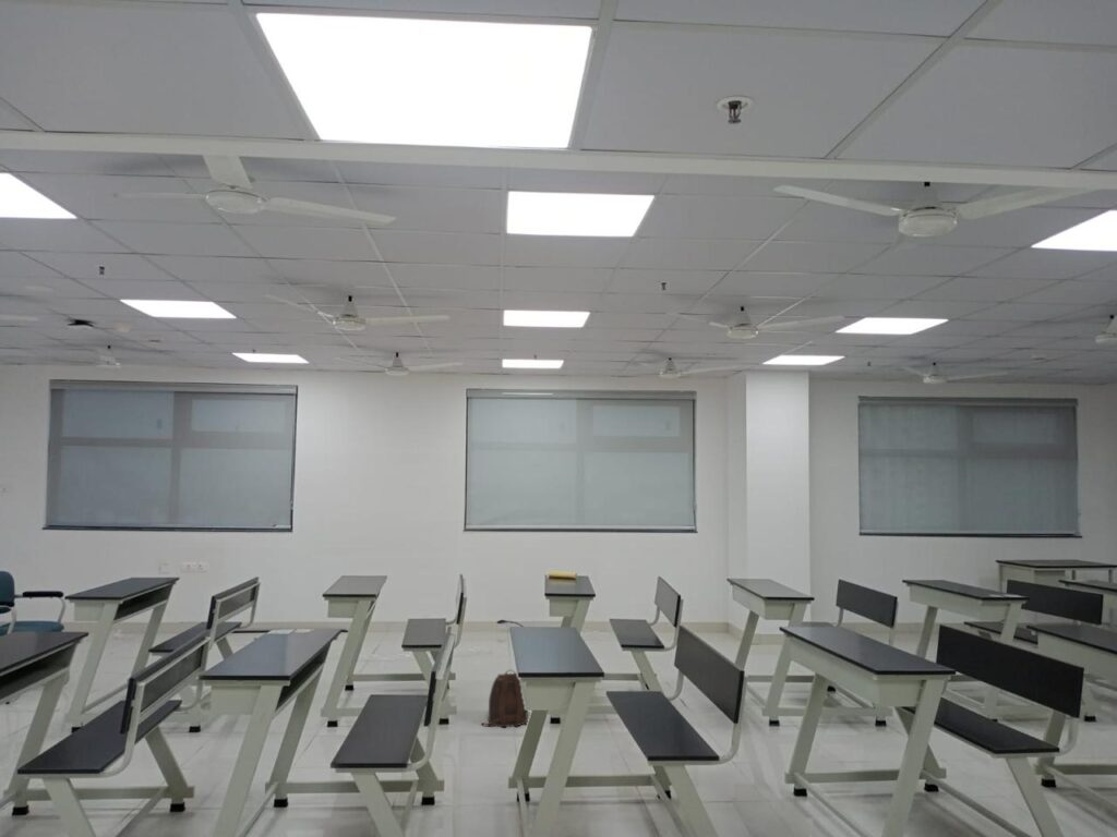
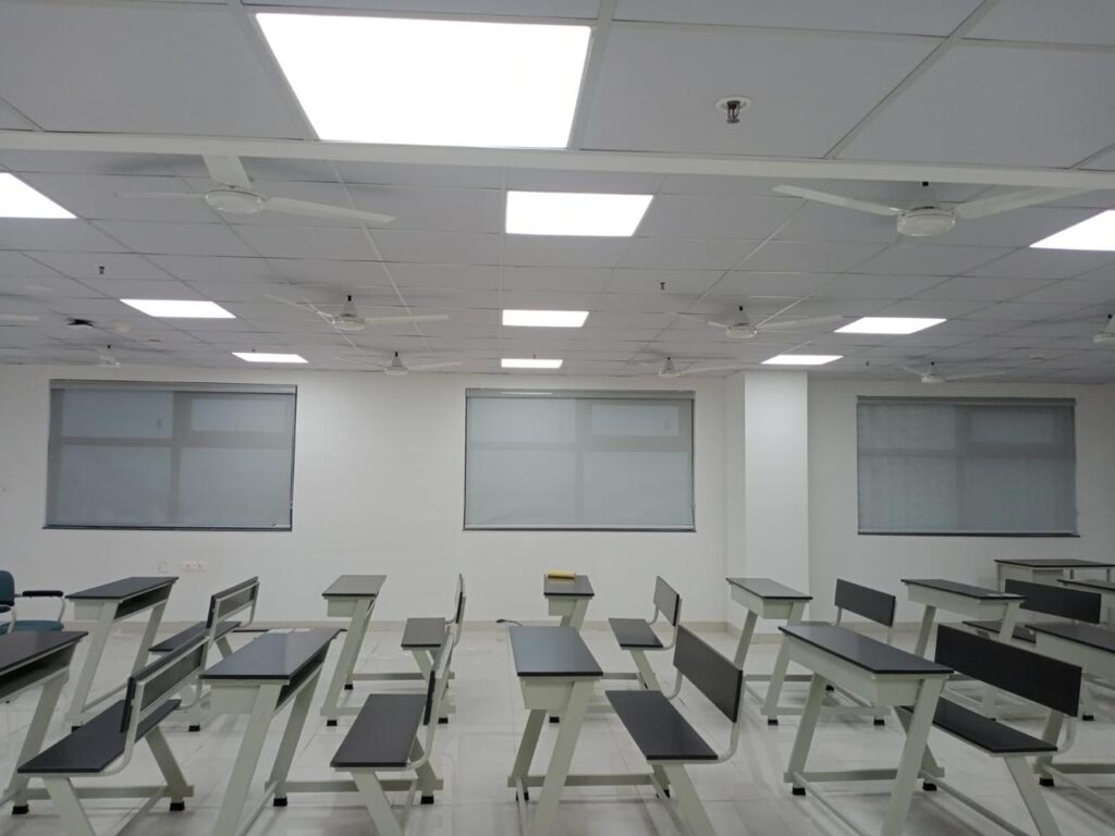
- backpack [480,669,529,728]
